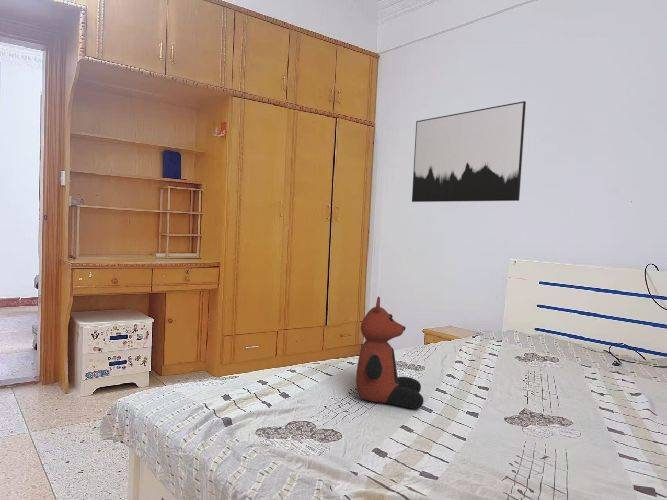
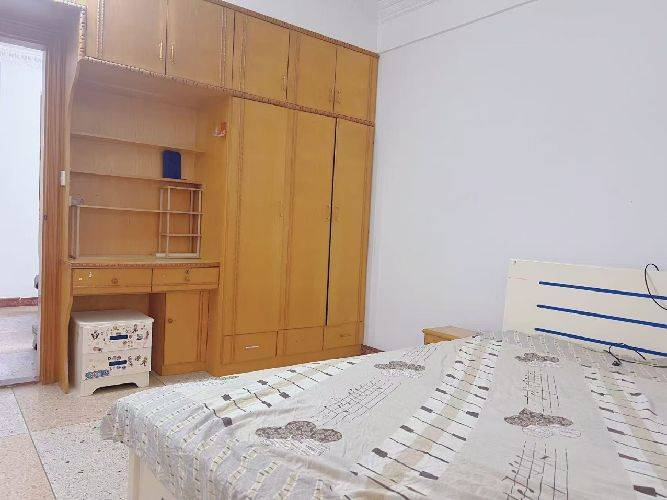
- wall art [411,100,527,203]
- teddy bear [355,296,424,410]
